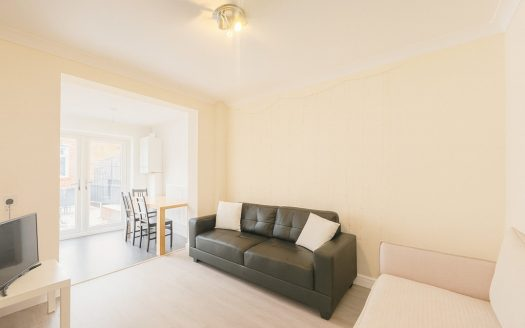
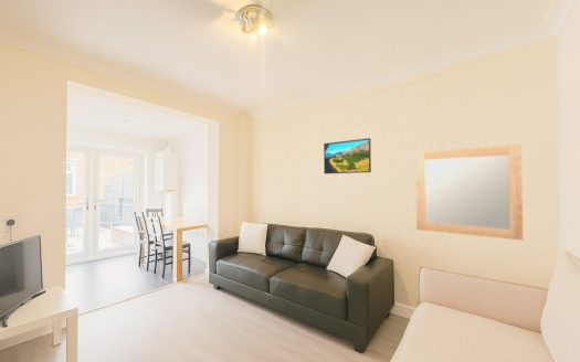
+ home mirror [414,143,524,242]
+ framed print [323,137,372,174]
